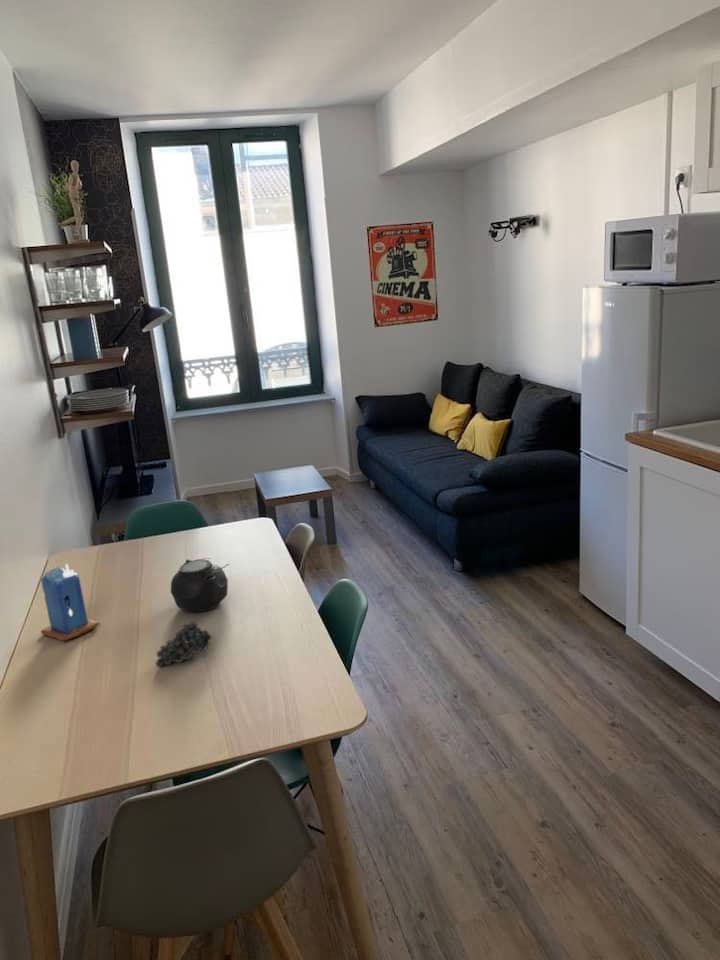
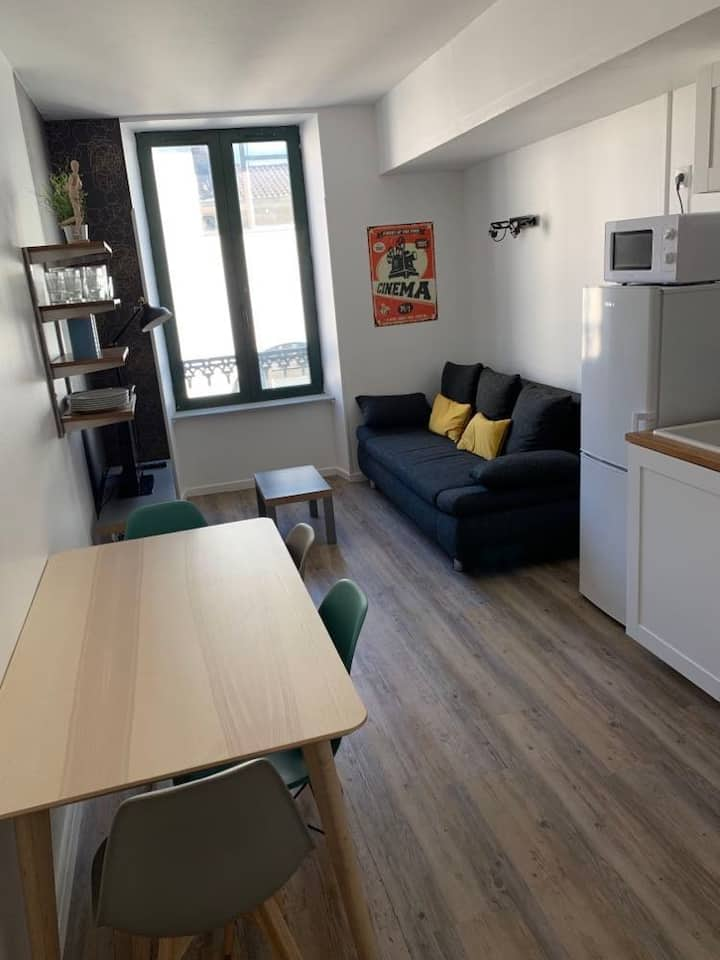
- teapot [170,557,230,613]
- candle [40,563,101,642]
- fruit [155,621,213,668]
